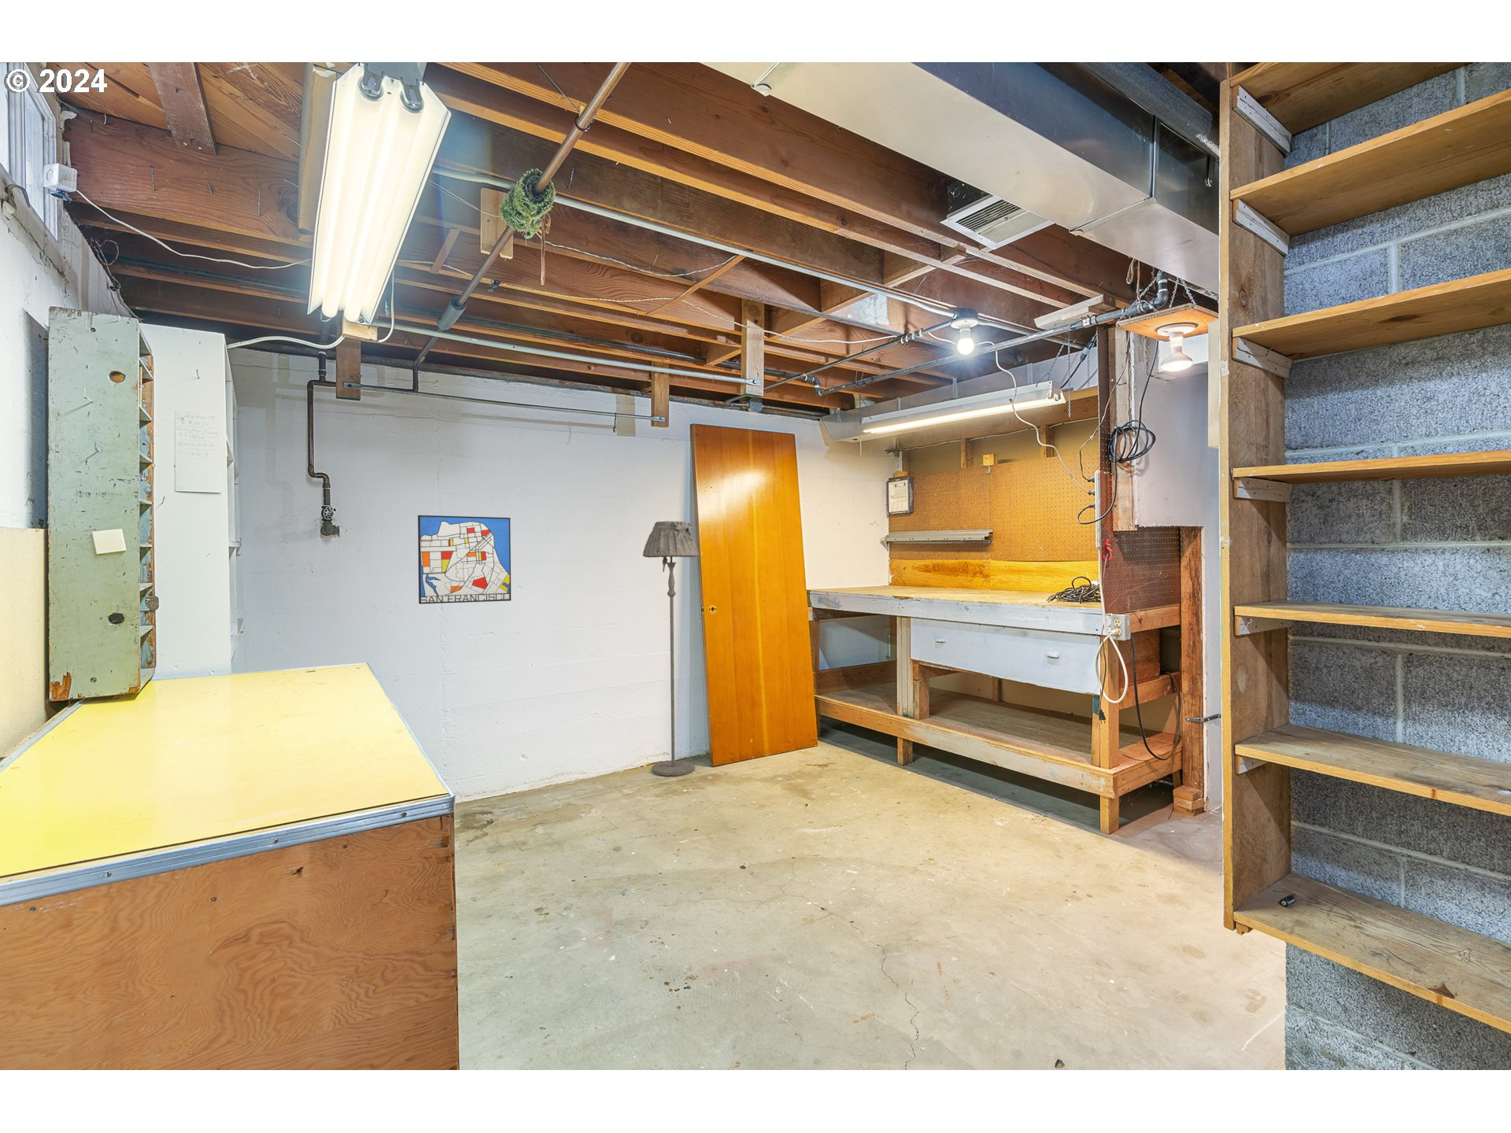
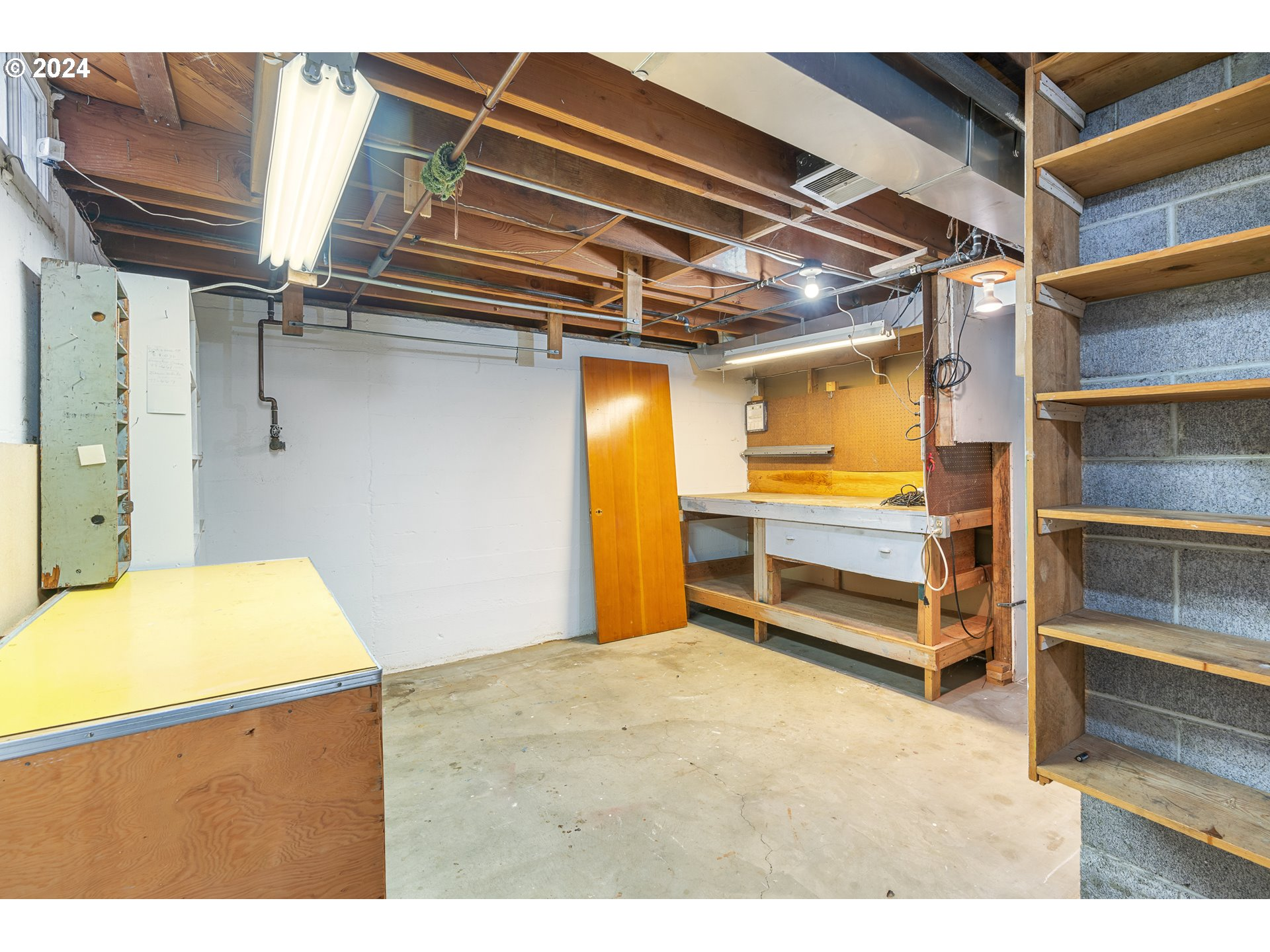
- wall art [418,514,512,605]
- floor lamp [642,520,700,777]
